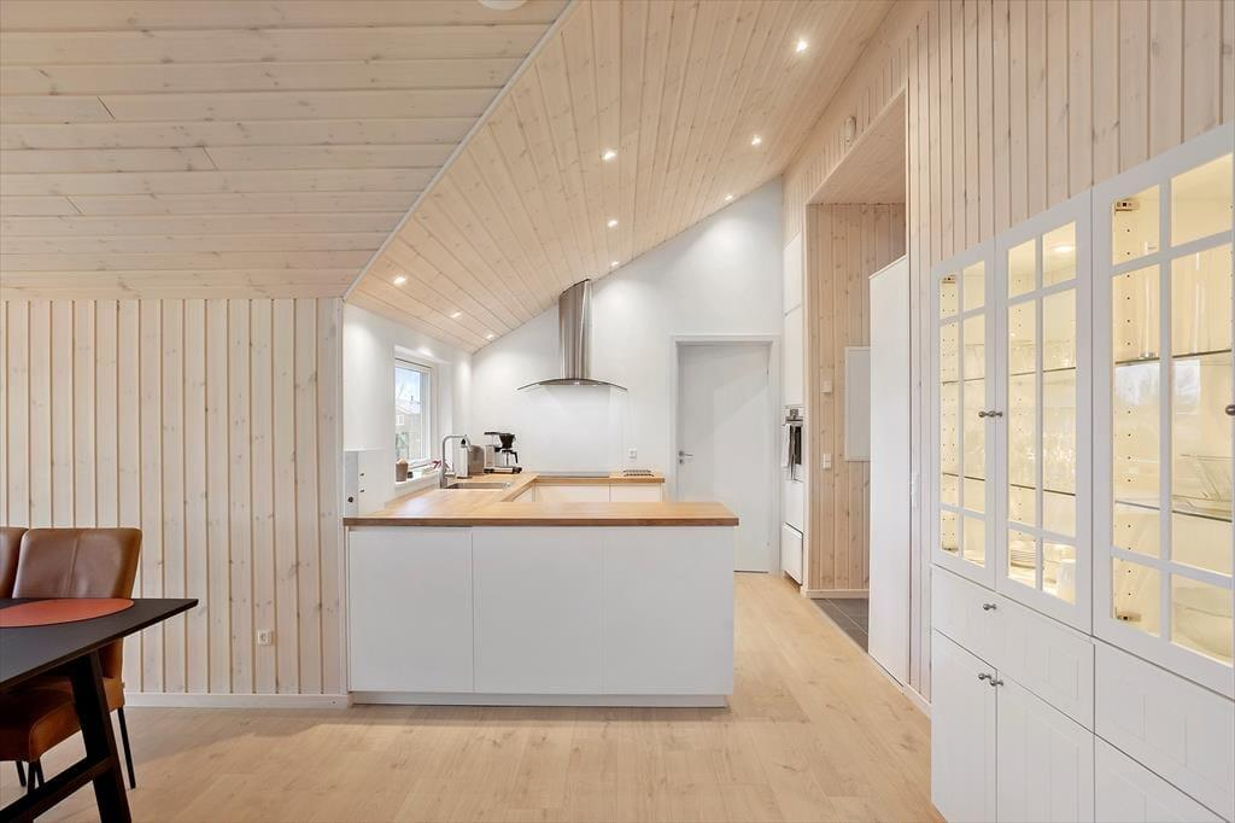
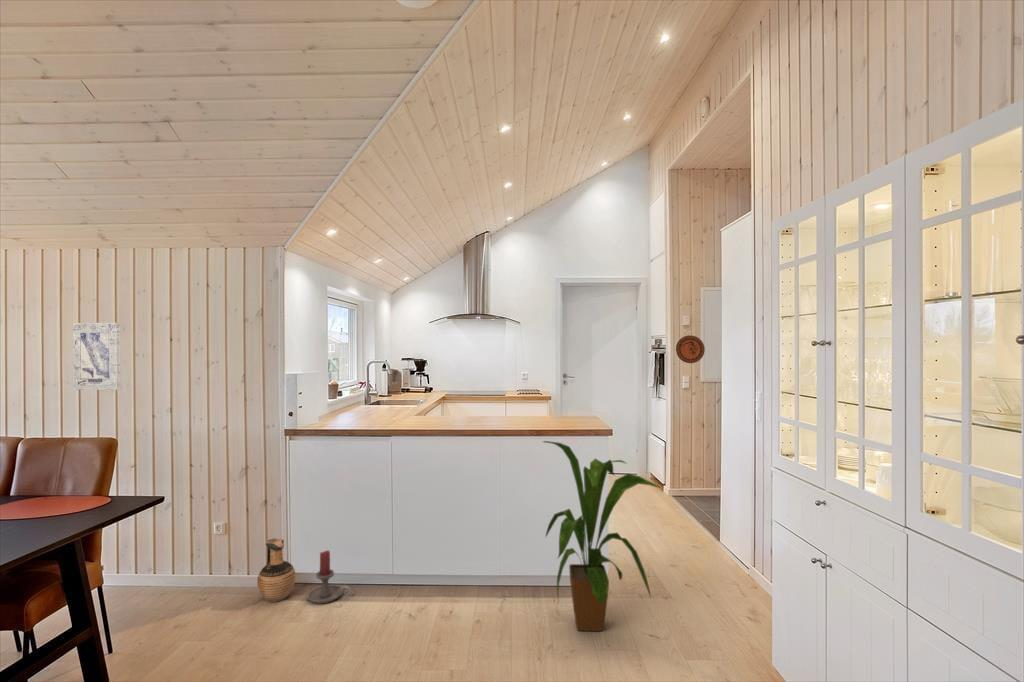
+ decorative plate [675,334,706,364]
+ wall art [72,322,121,391]
+ house plant [542,440,662,632]
+ candle holder [307,549,352,605]
+ ceramic jug [256,538,296,603]
